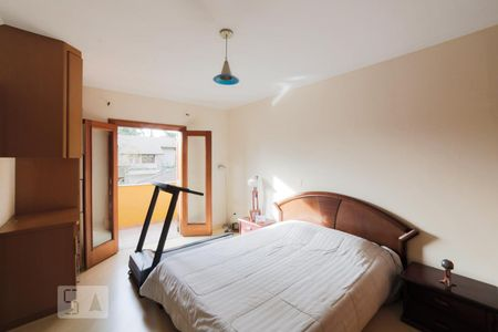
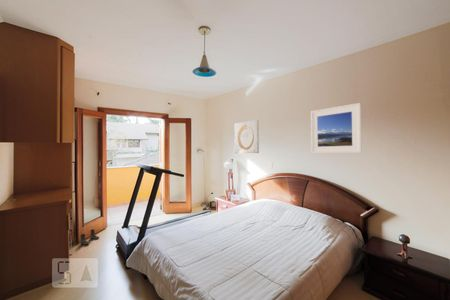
+ wall art [234,119,260,154]
+ boots [79,228,100,246]
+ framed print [310,102,362,154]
